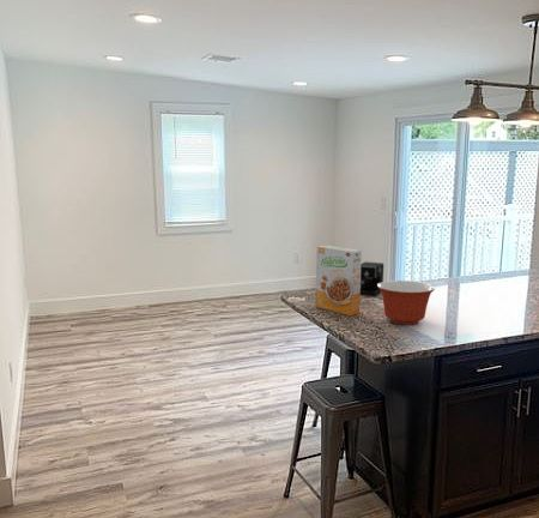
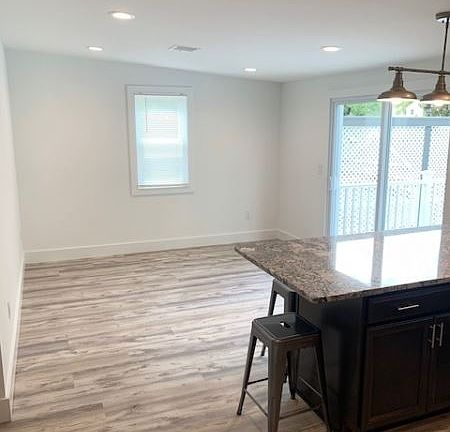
- cereal box [315,245,363,317]
- coffee maker [361,260,384,296]
- mixing bowl [377,279,436,326]
